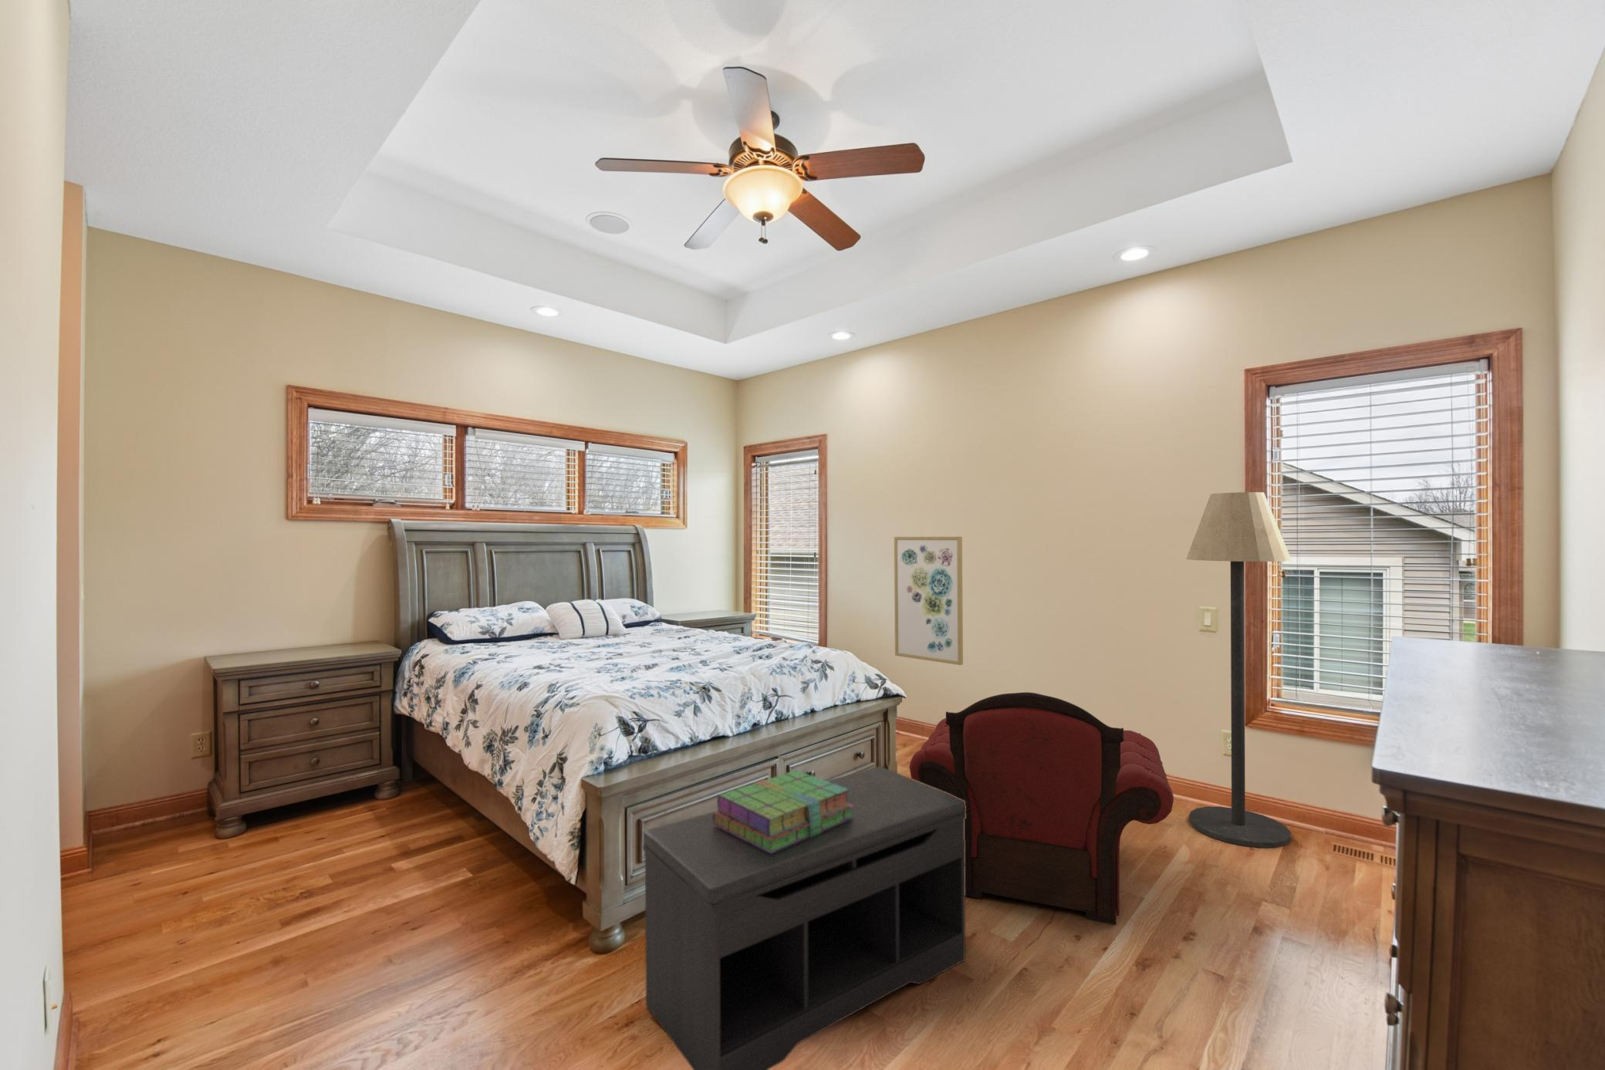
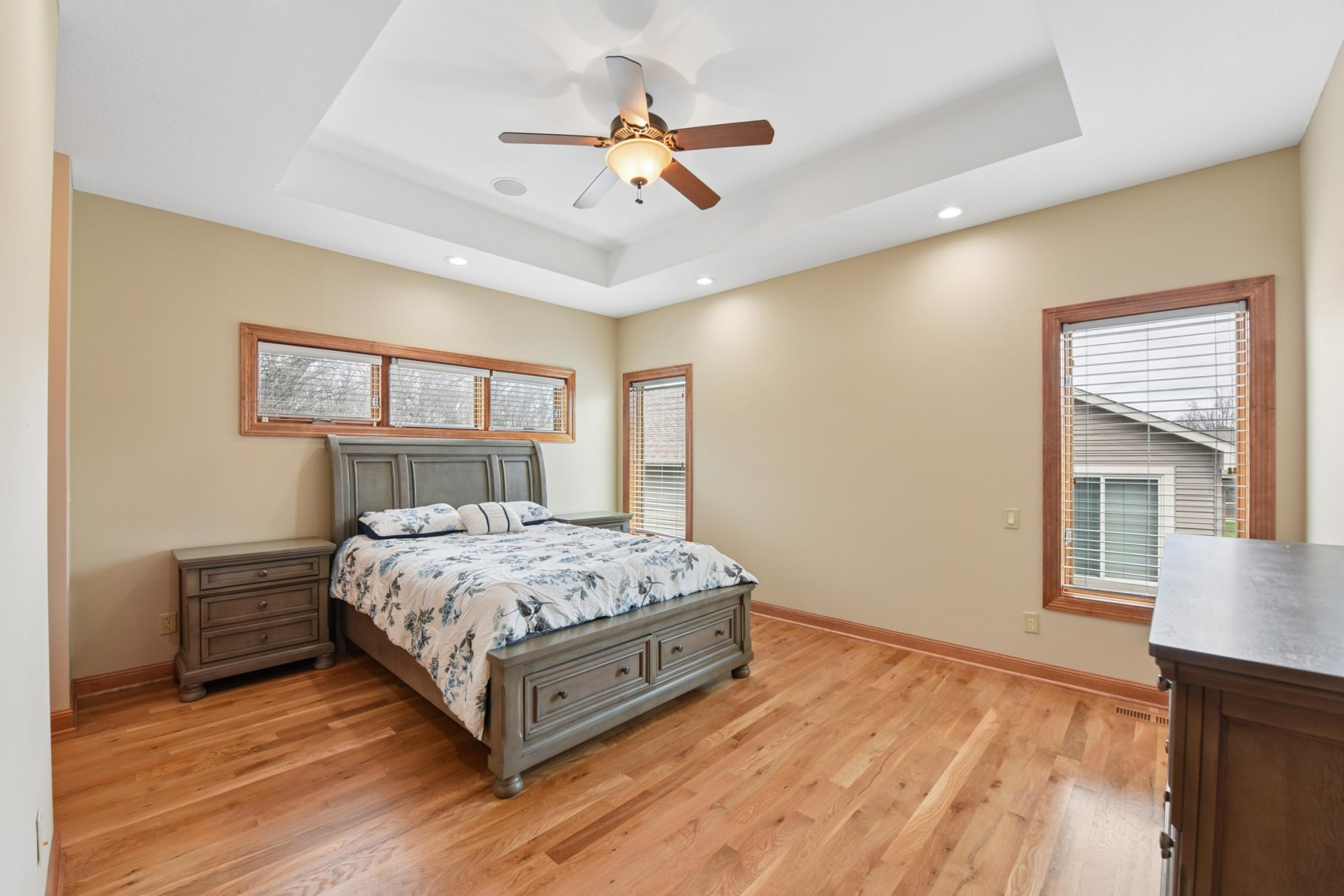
- floor lamp [1185,492,1292,849]
- bench [642,765,966,1070]
- stack of books [713,769,854,853]
- wall art [893,536,964,665]
- armchair [909,691,1174,926]
